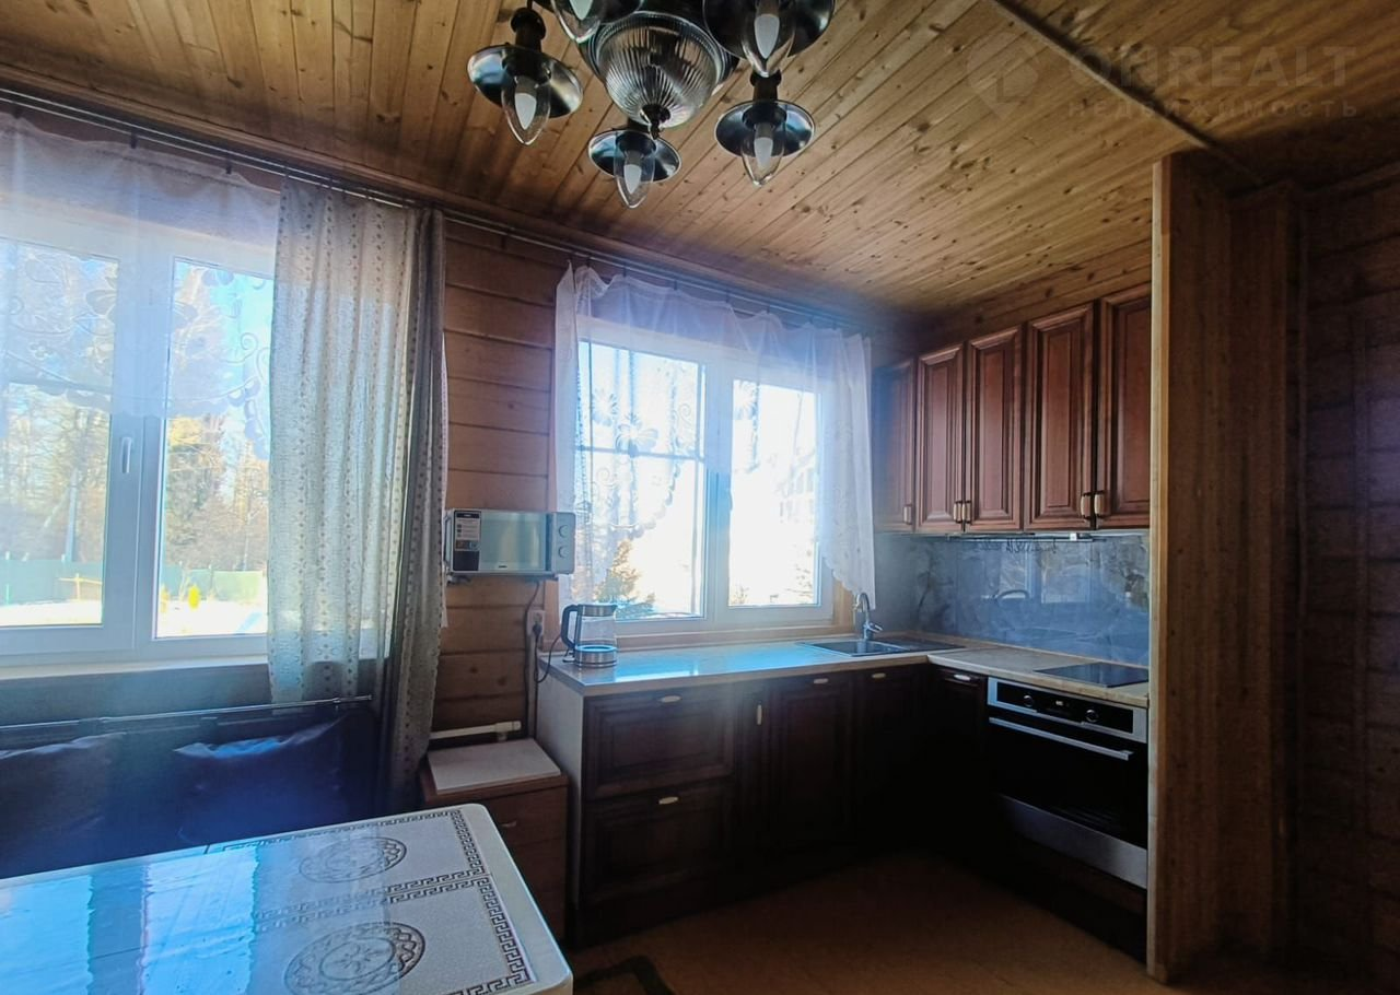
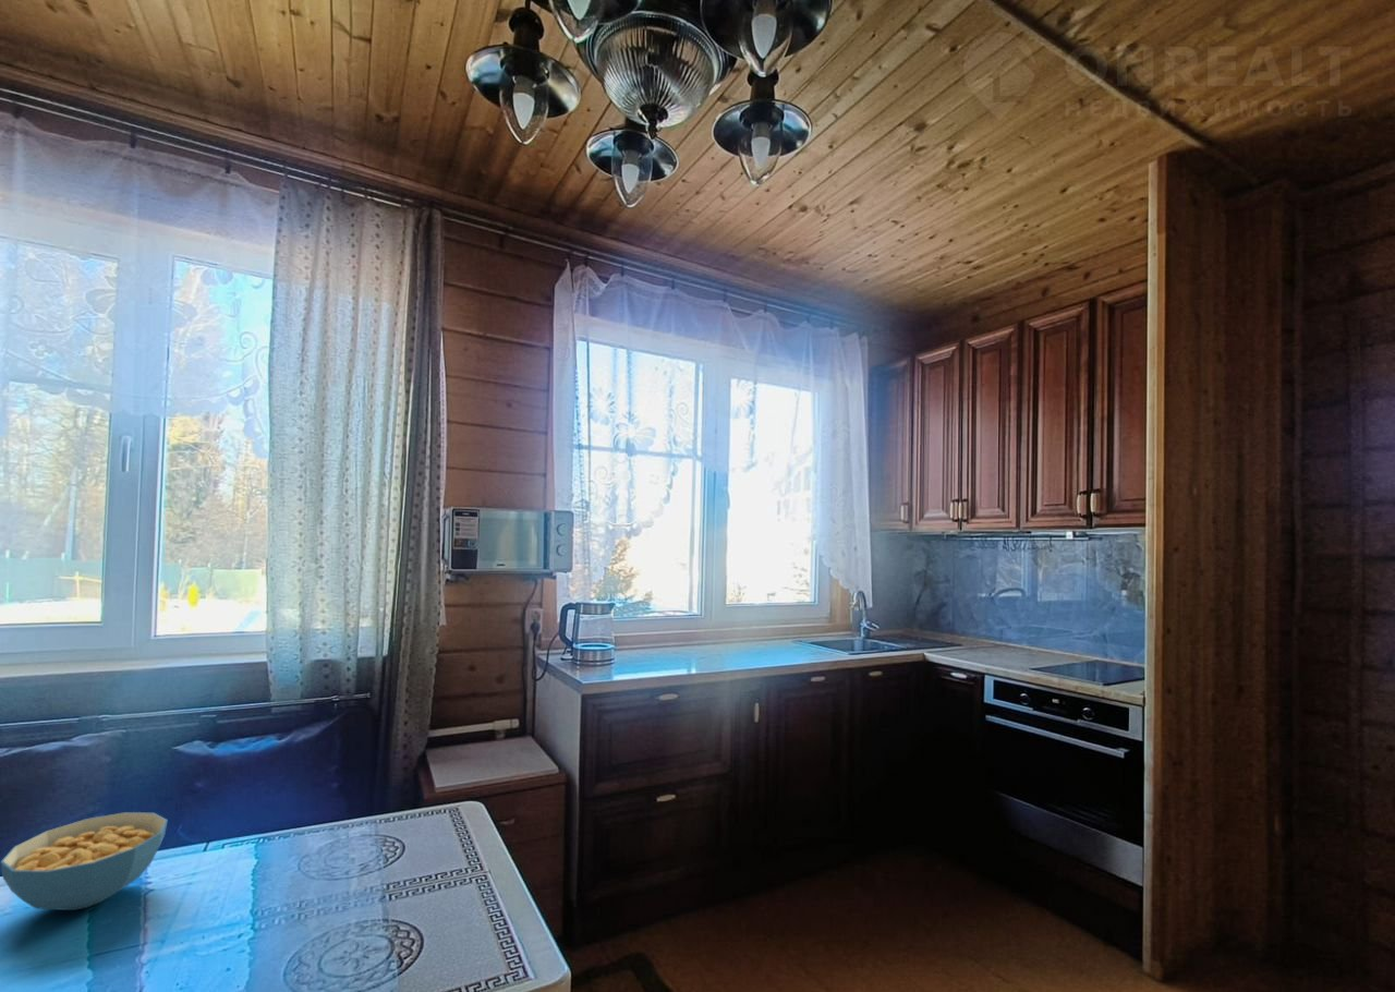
+ cereal bowl [0,811,169,911]
